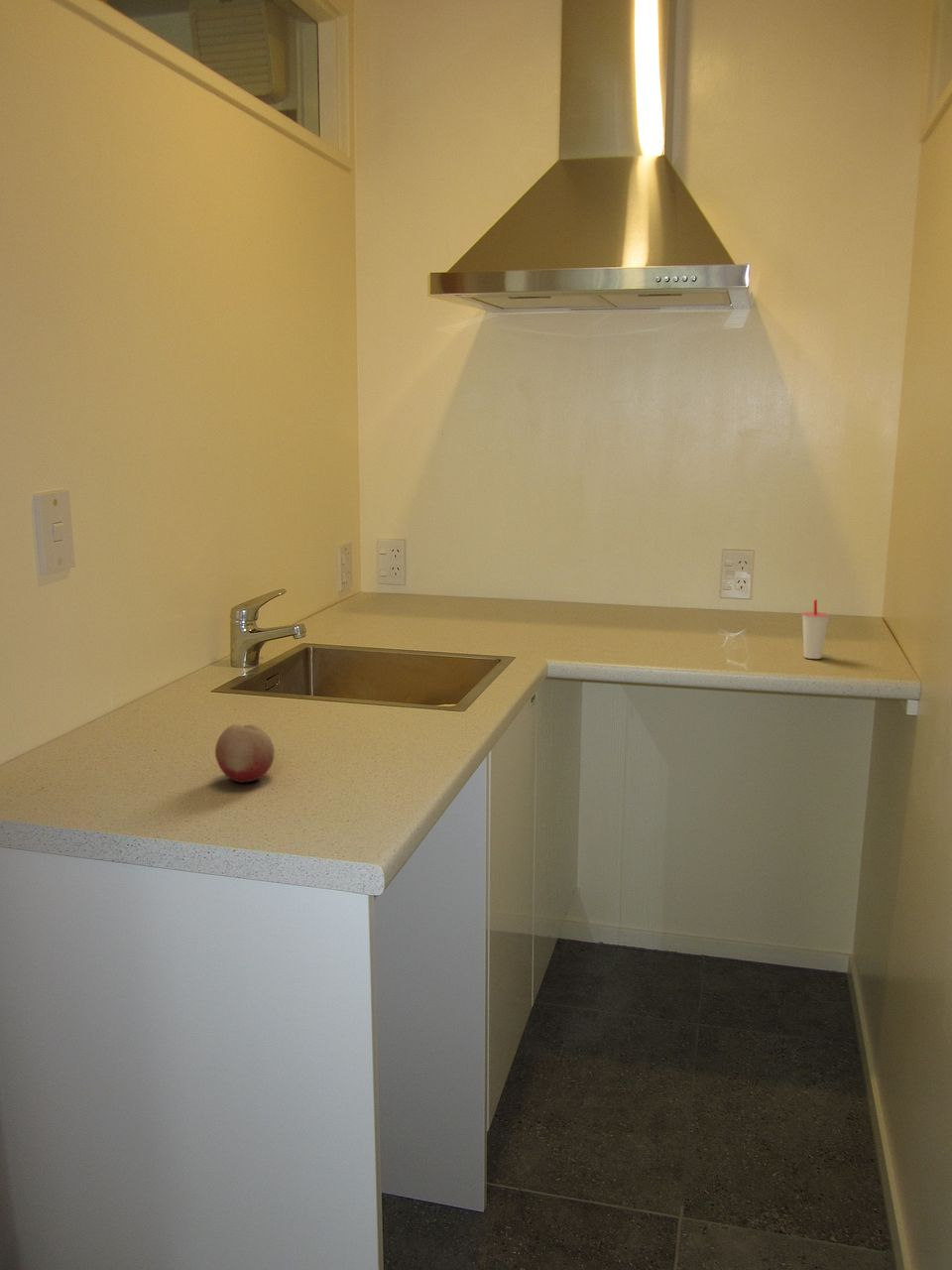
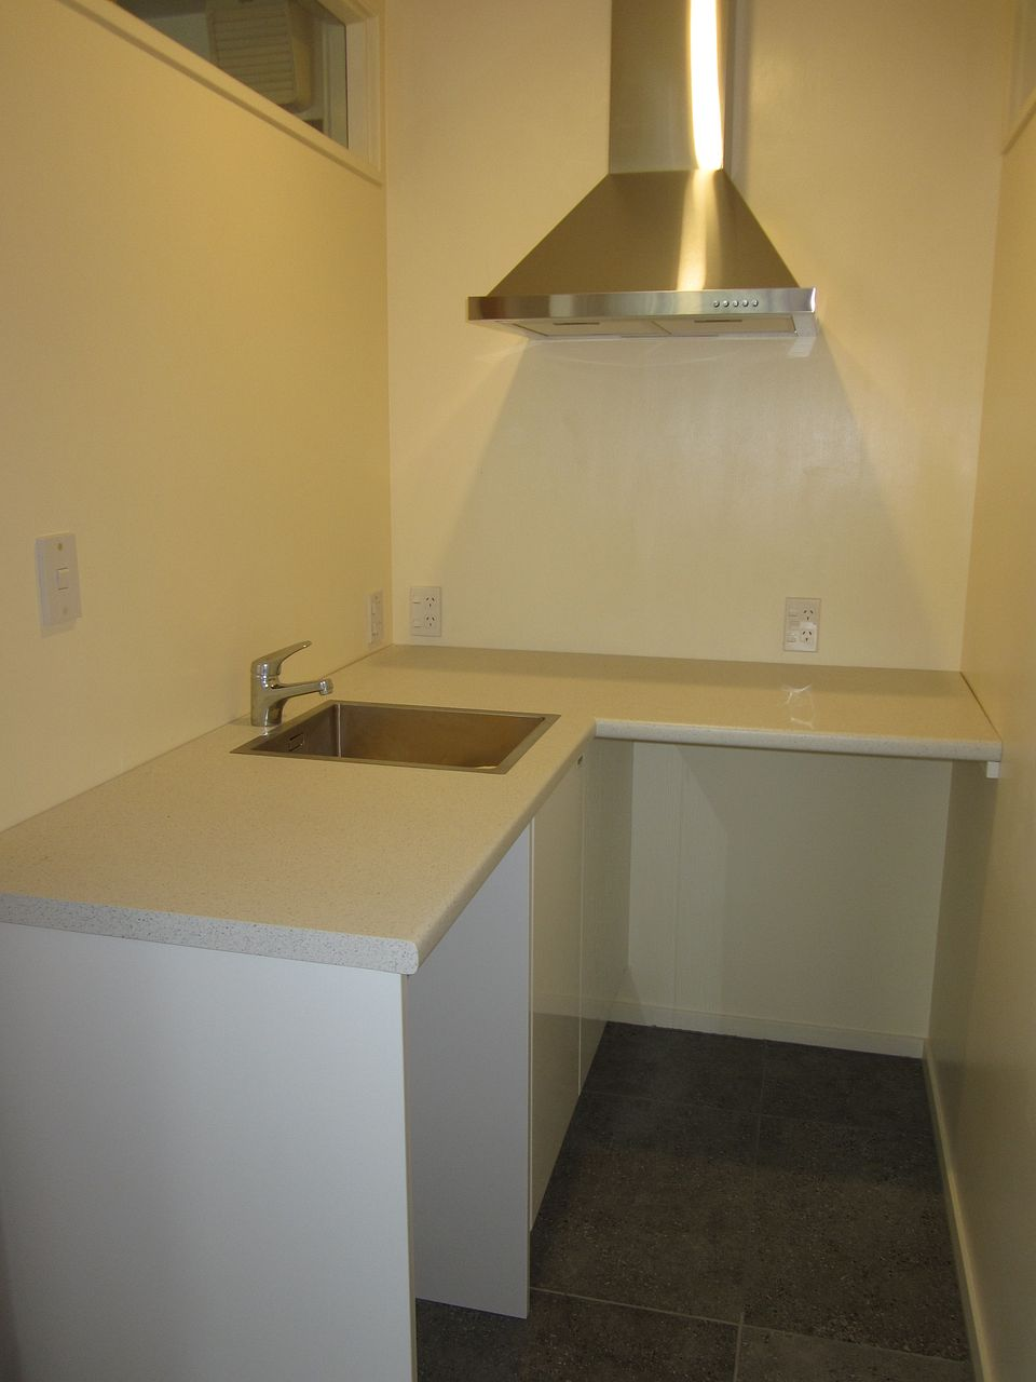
- cup [801,598,830,660]
- fruit [214,723,276,784]
